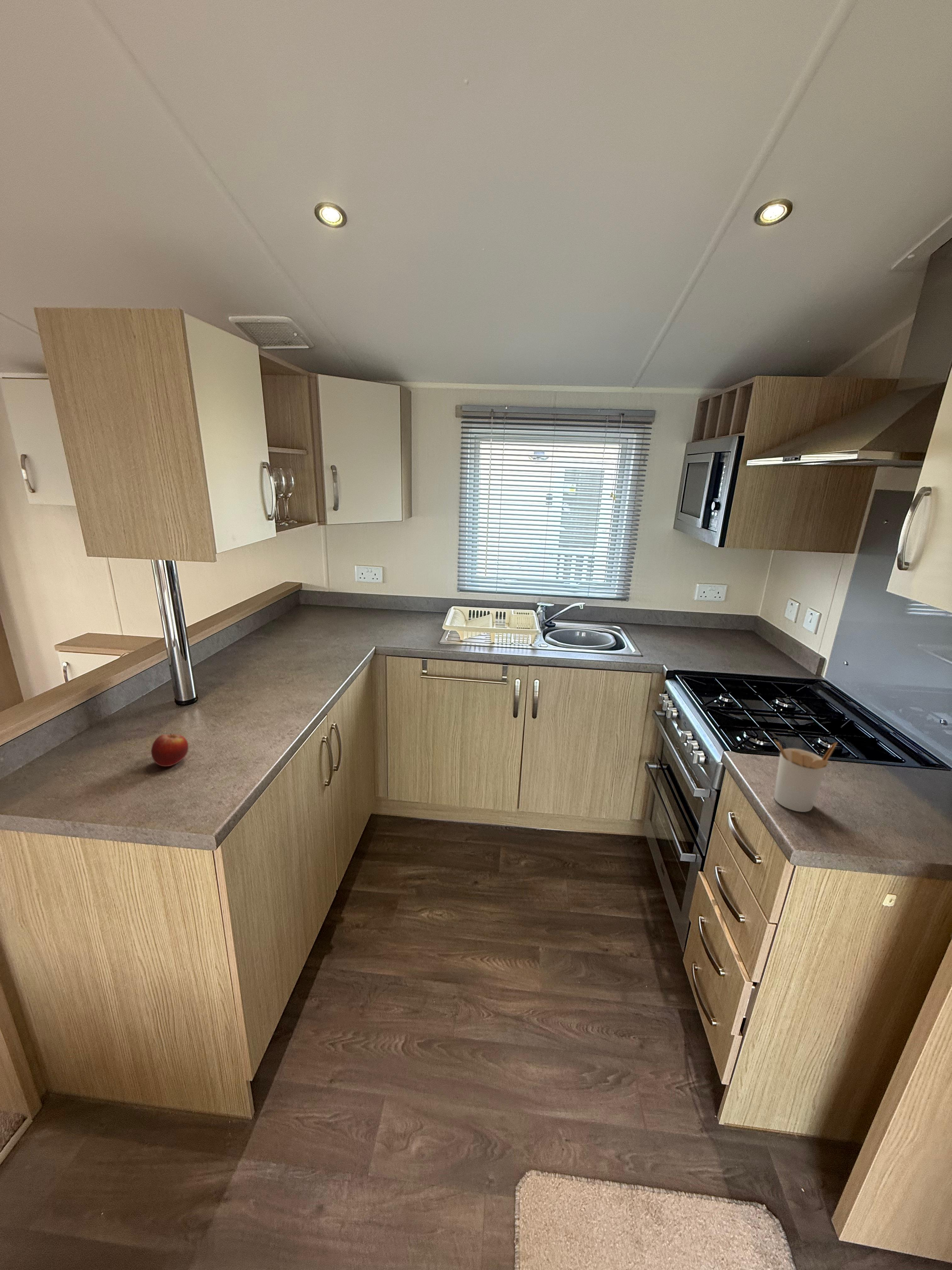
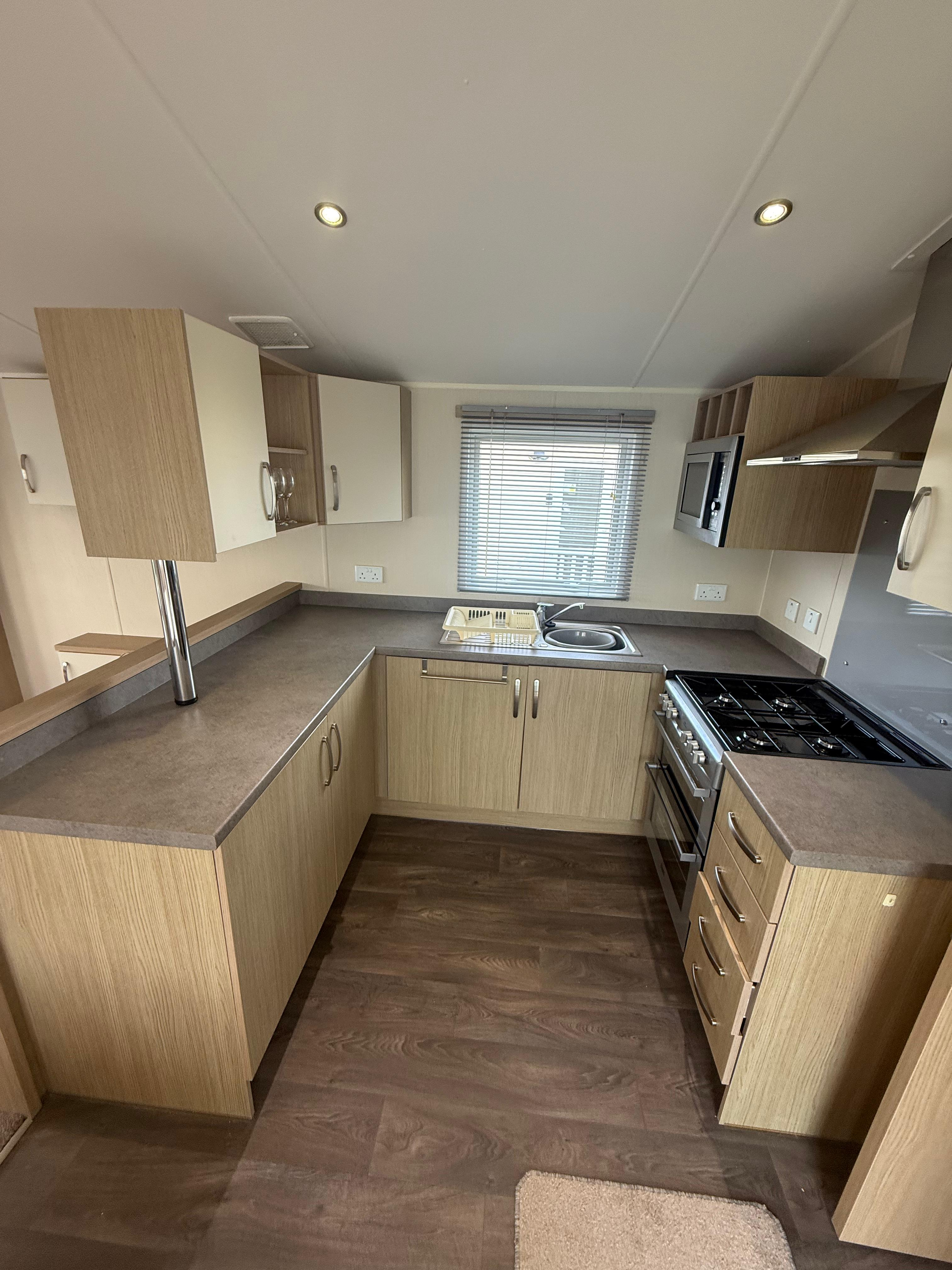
- utensil holder [774,739,838,812]
- fruit [151,733,189,767]
